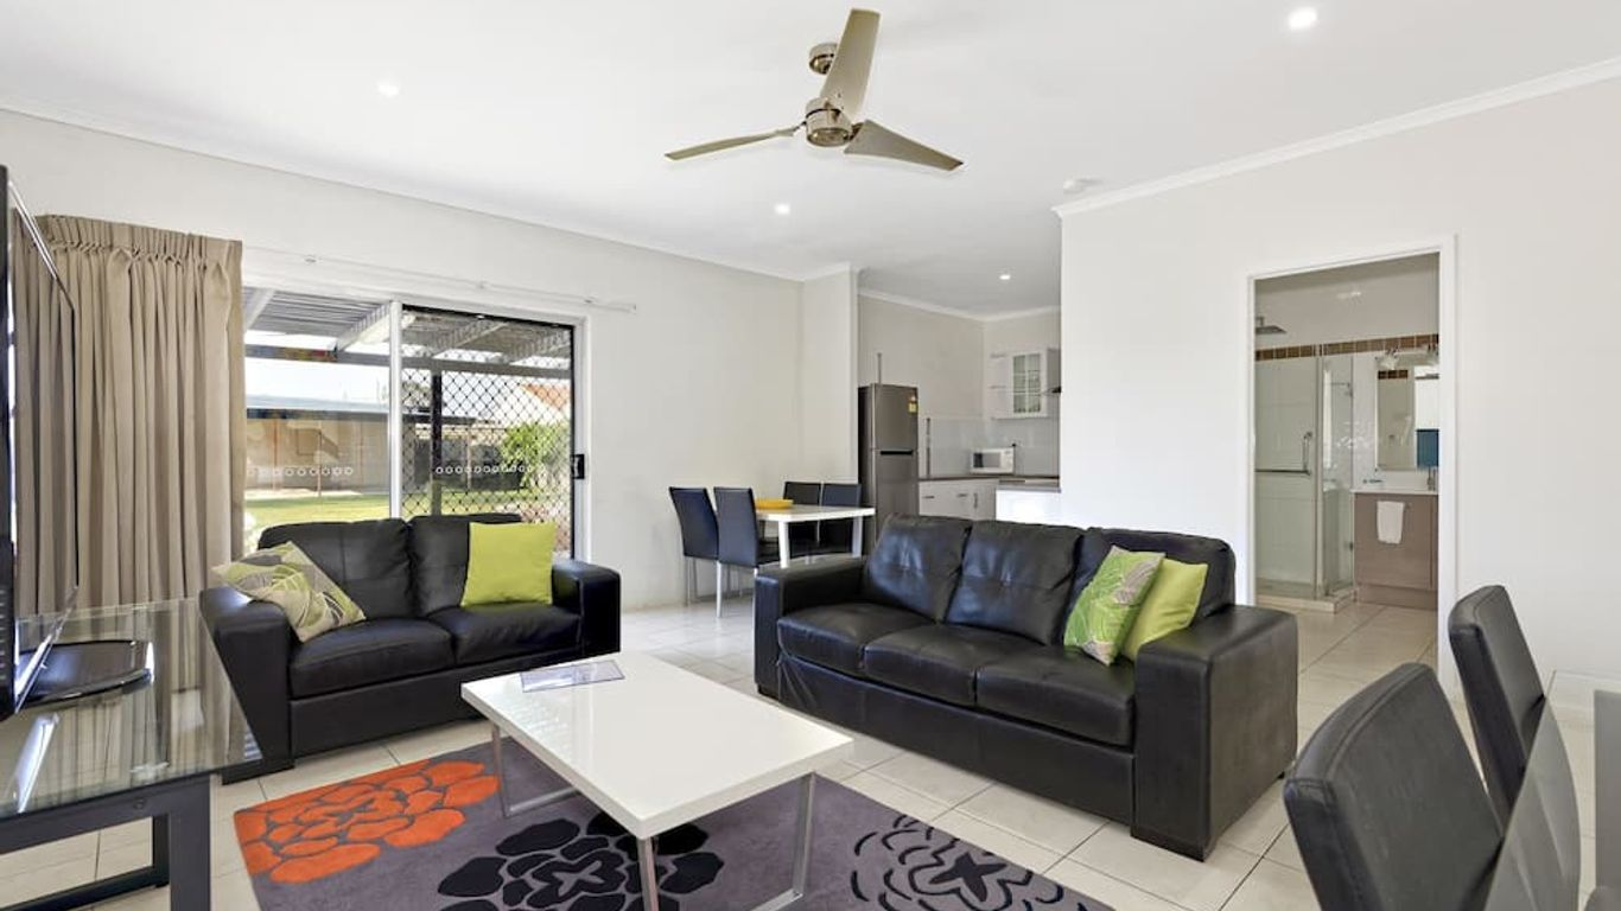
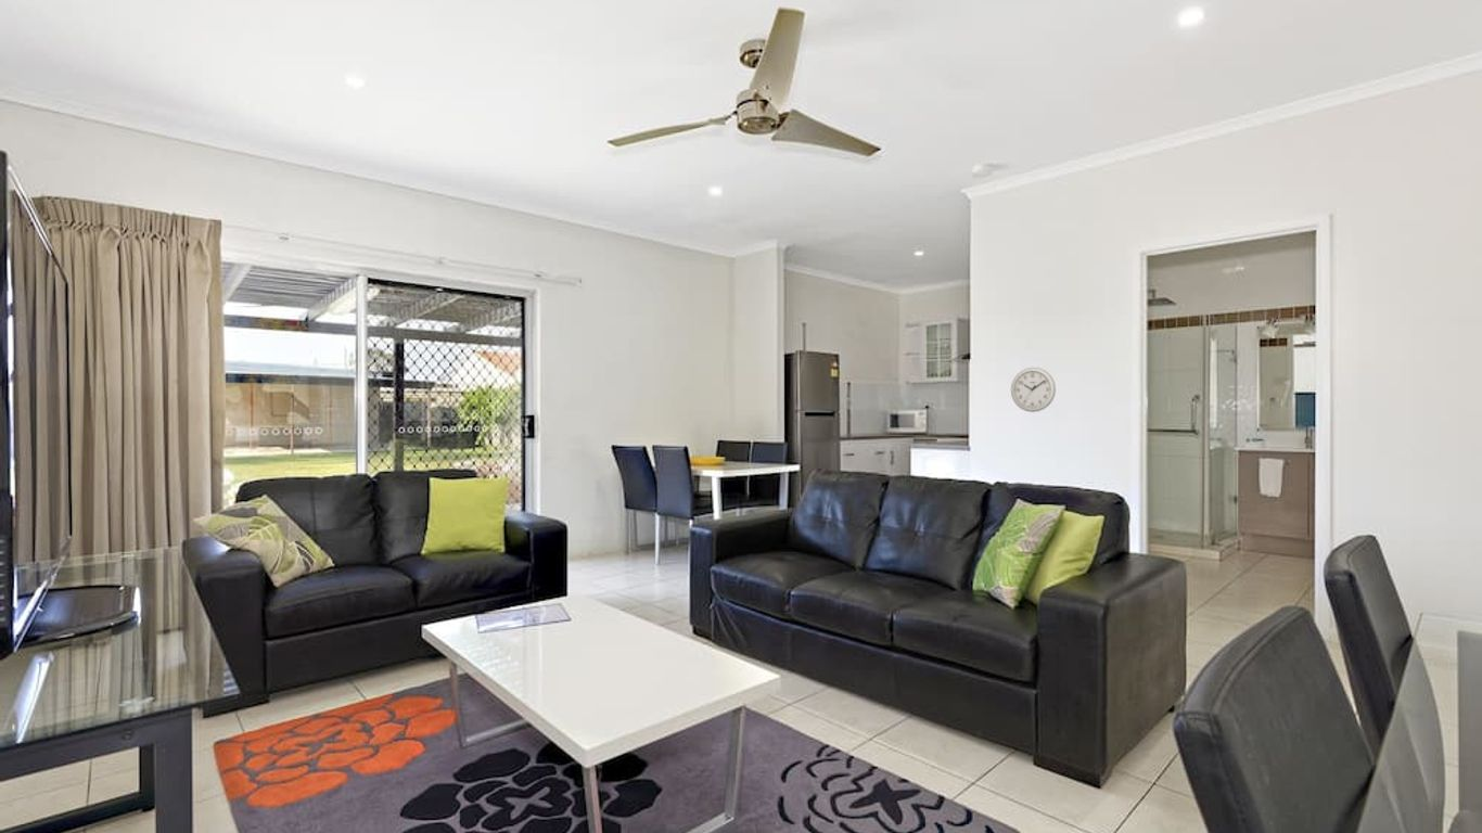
+ wall clock [1010,367,1057,413]
